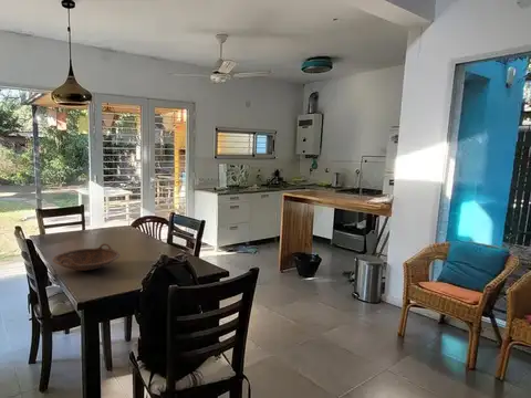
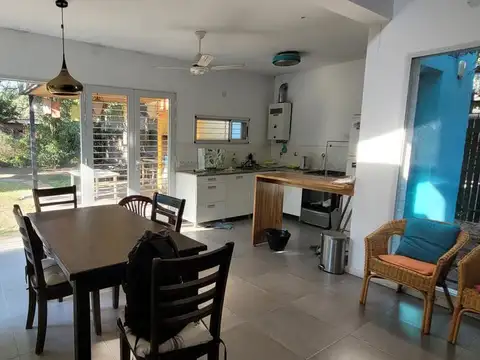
- bowl [52,242,122,272]
